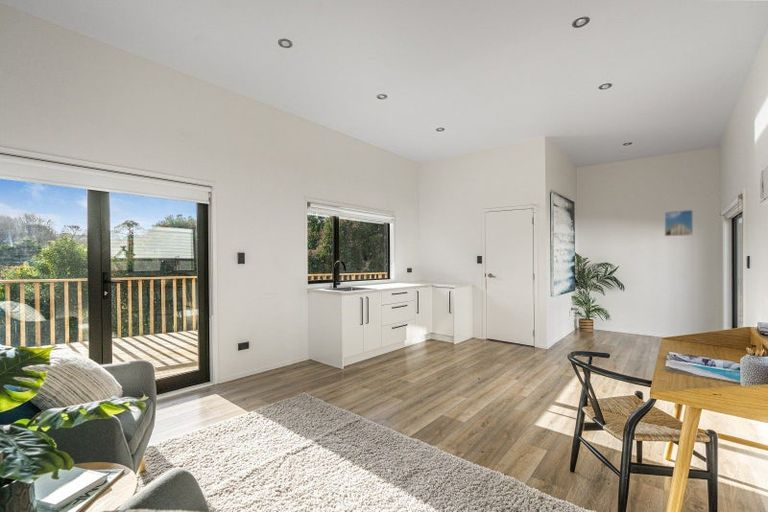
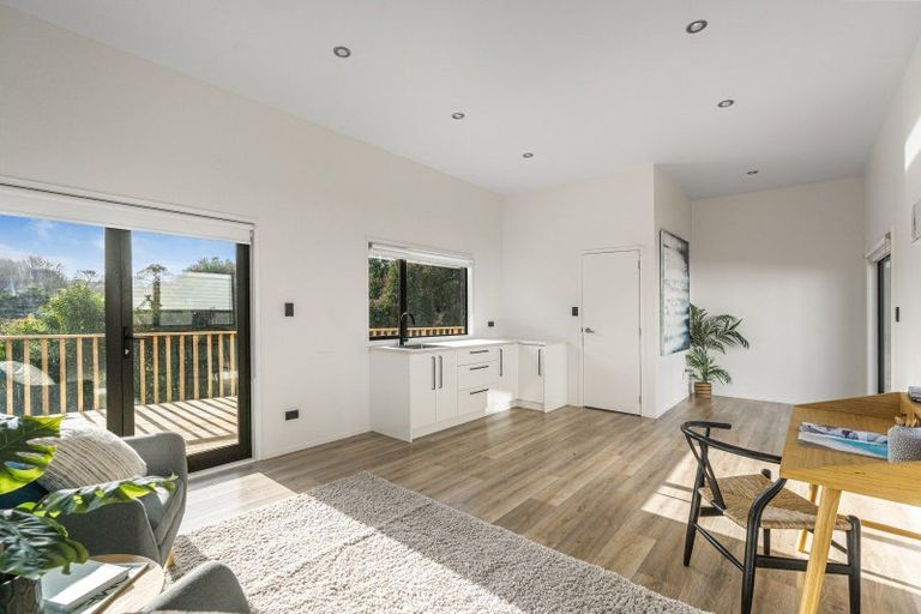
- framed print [664,209,694,237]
